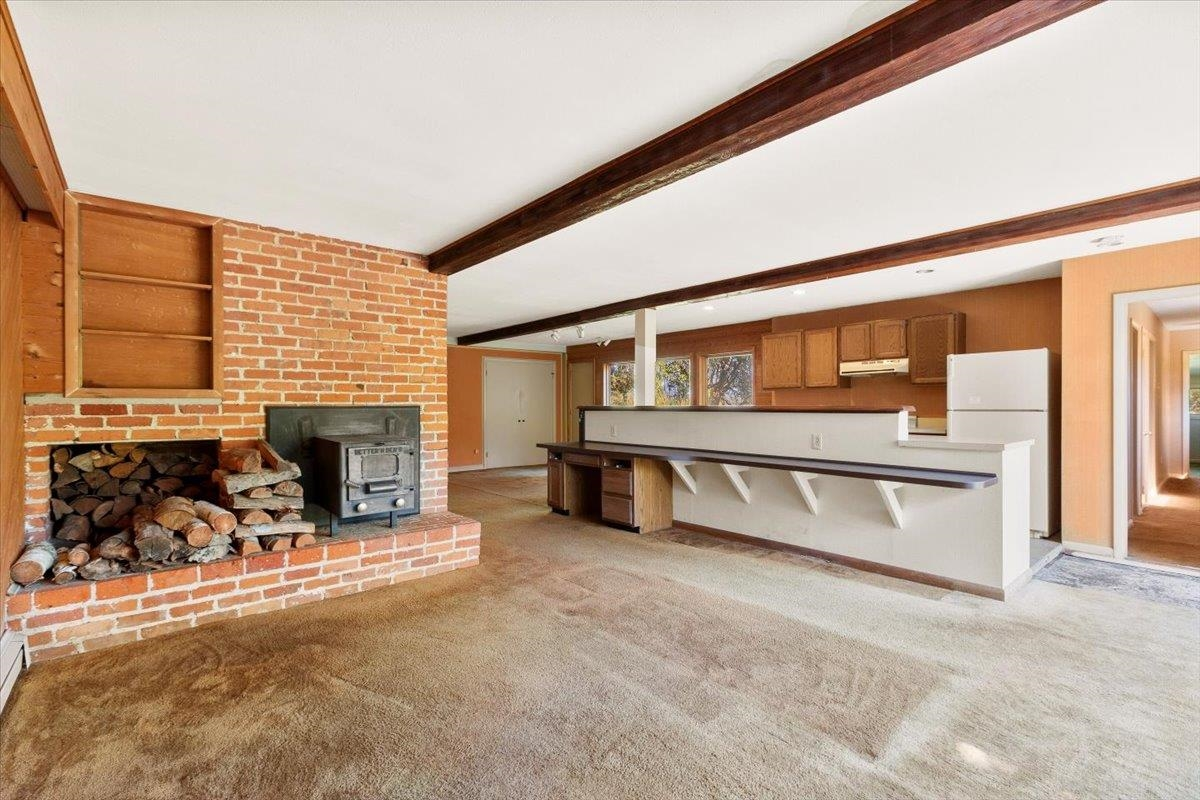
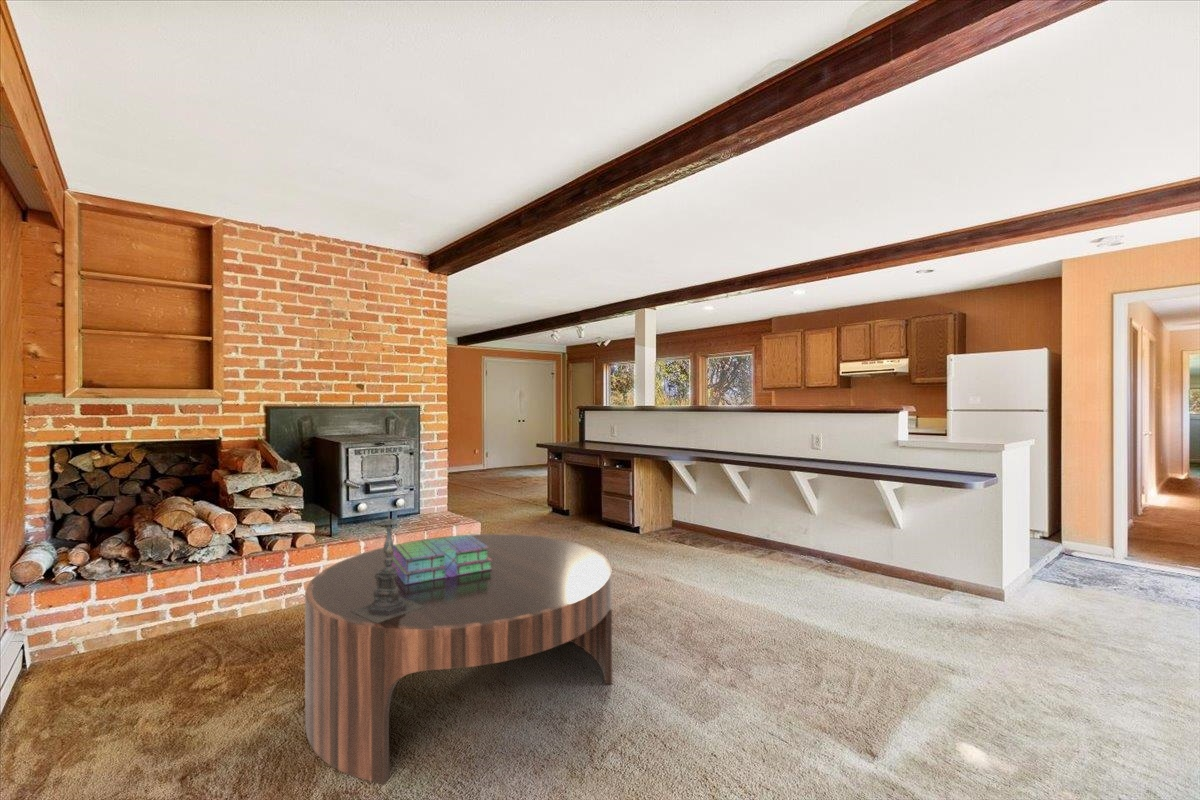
+ candle holder [352,510,425,623]
+ stack of books [391,534,492,585]
+ coffee table [304,533,613,785]
